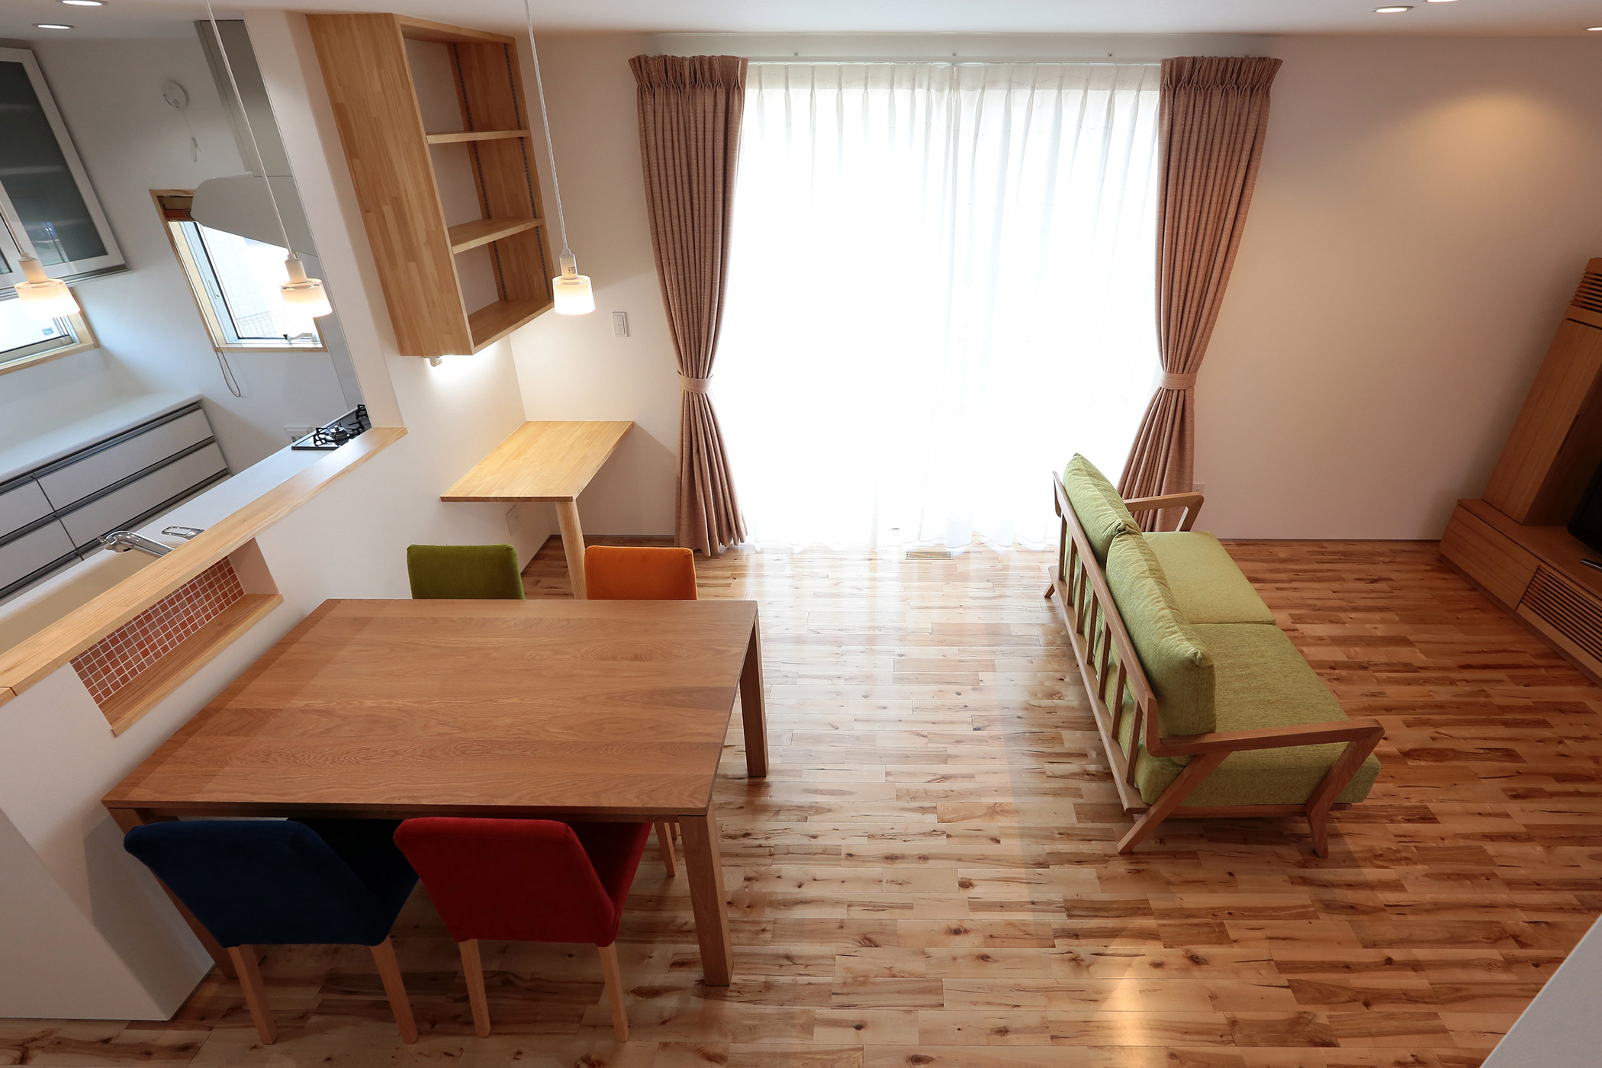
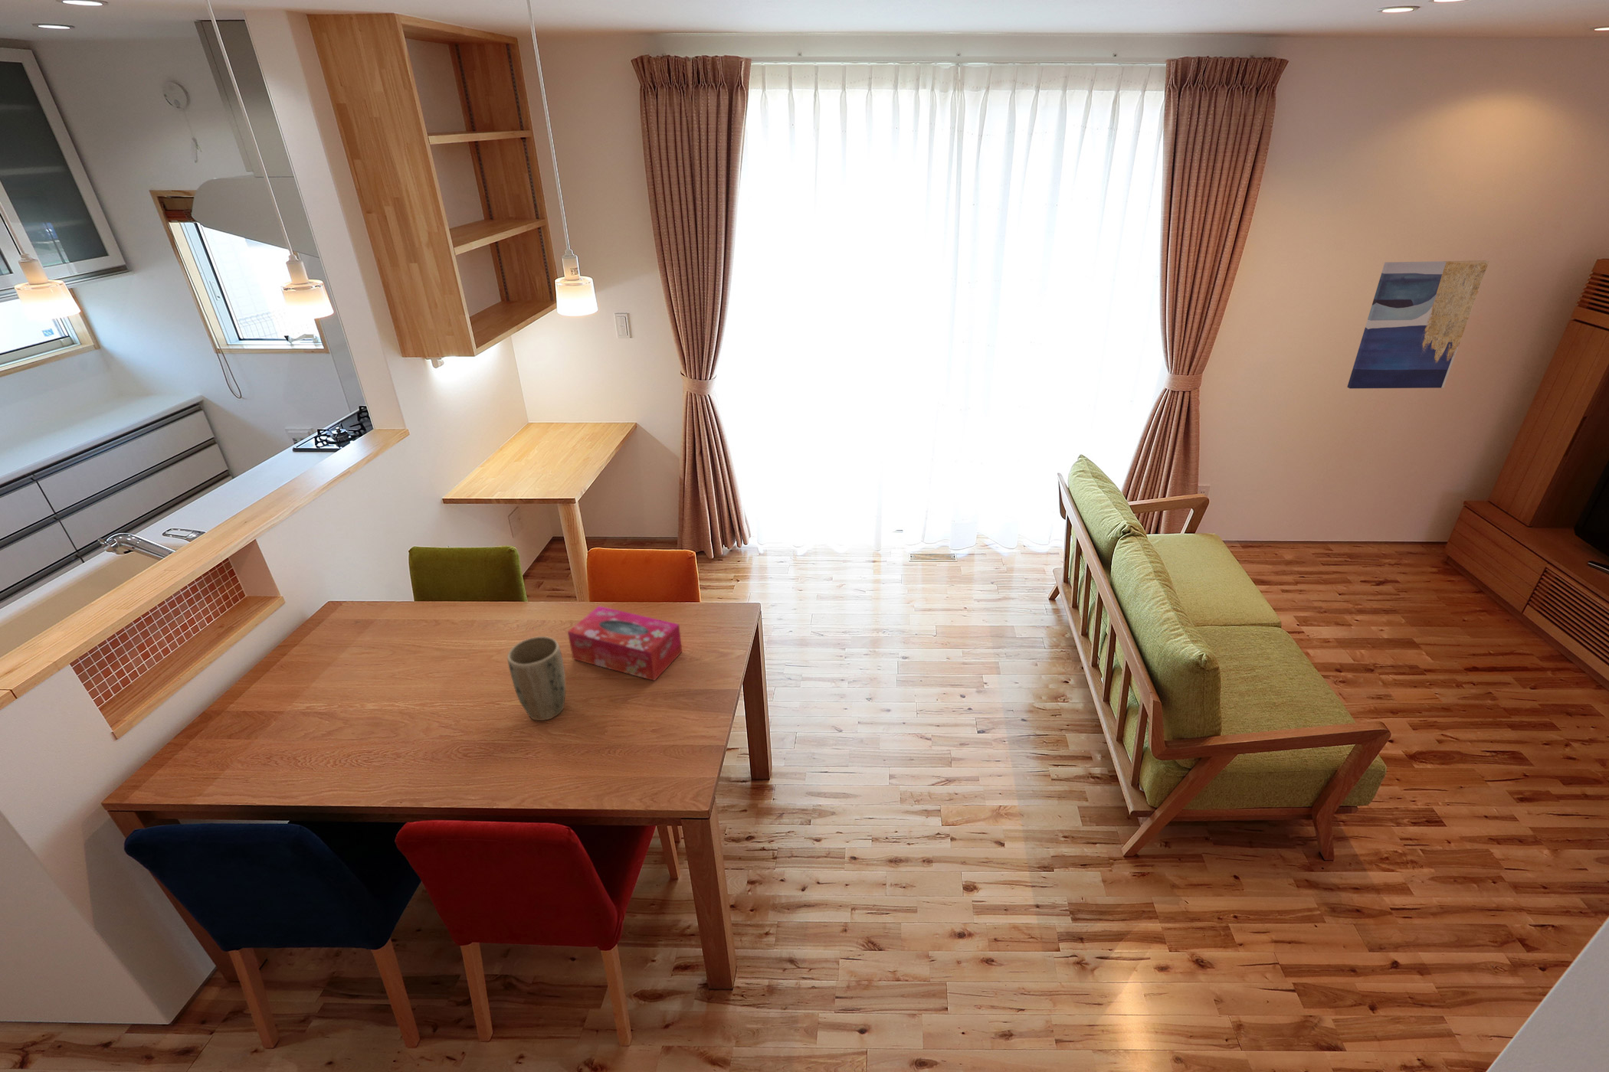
+ tissue box [567,605,682,682]
+ plant pot [506,635,566,721]
+ wall art [1346,260,1489,389]
